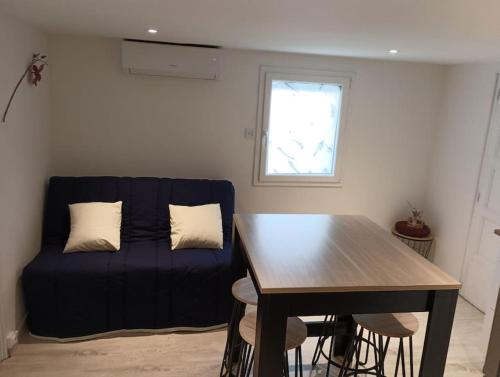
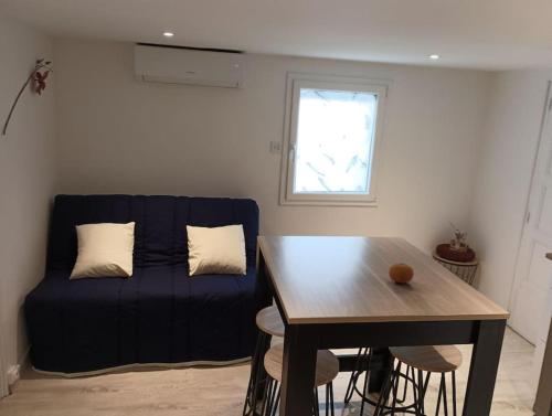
+ fruit [388,263,415,285]
